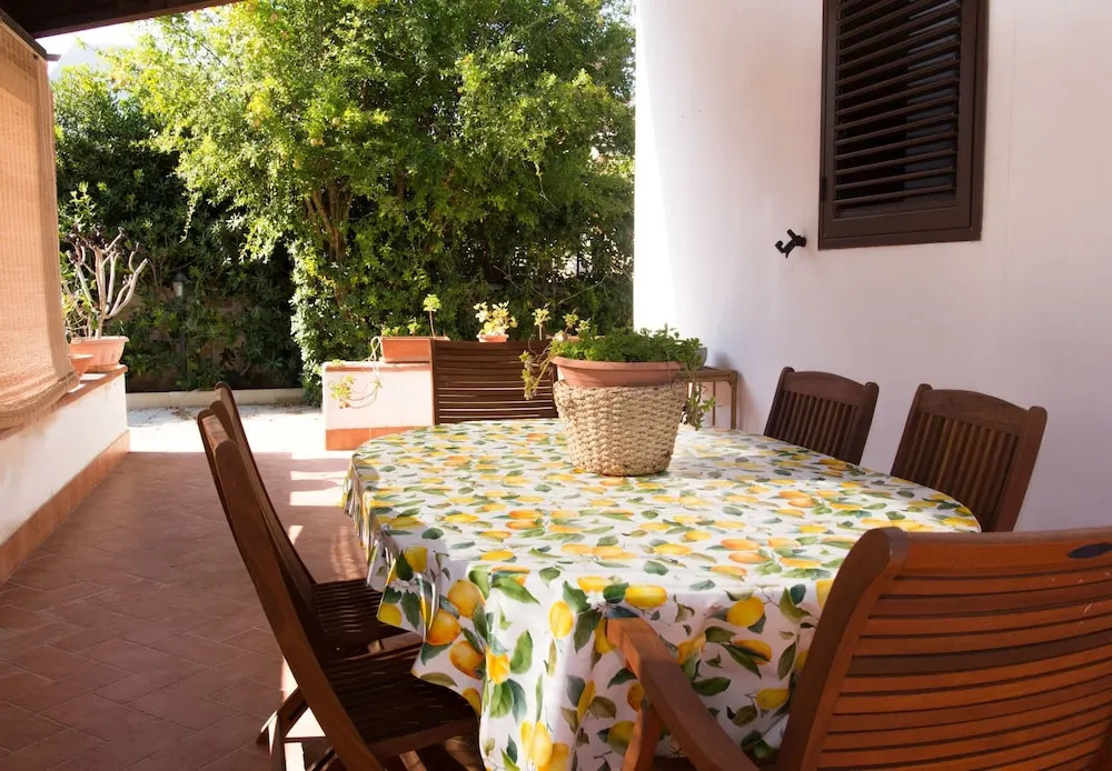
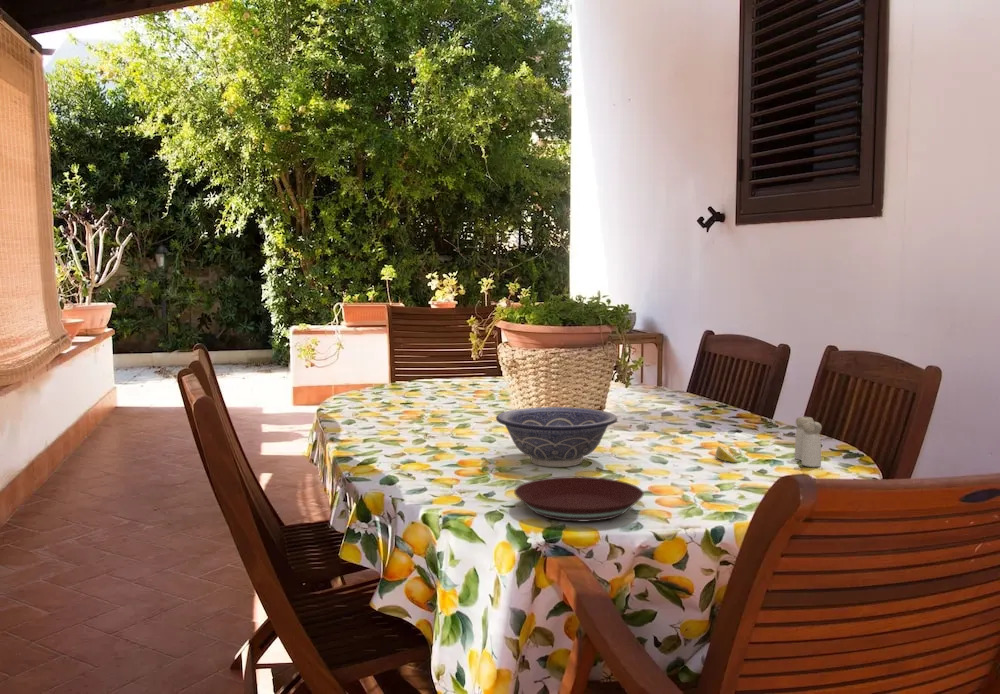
+ lemon [715,445,739,463]
+ plate [513,475,645,522]
+ salt and pepper shaker [794,416,823,468]
+ decorative bowl [495,406,618,468]
